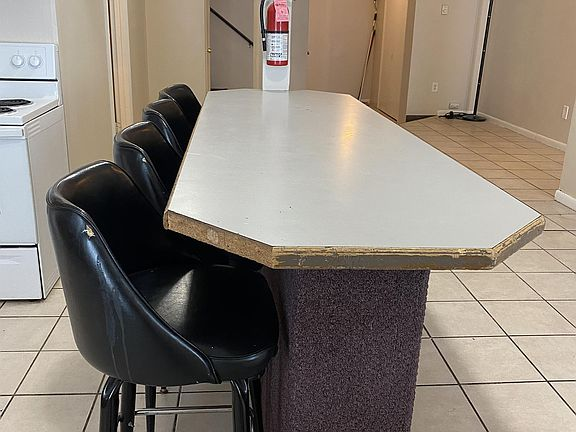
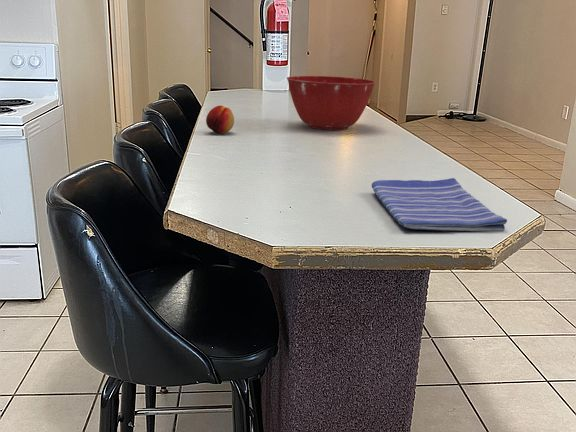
+ dish towel [371,177,508,232]
+ fruit [205,104,235,134]
+ mixing bowl [286,75,377,131]
